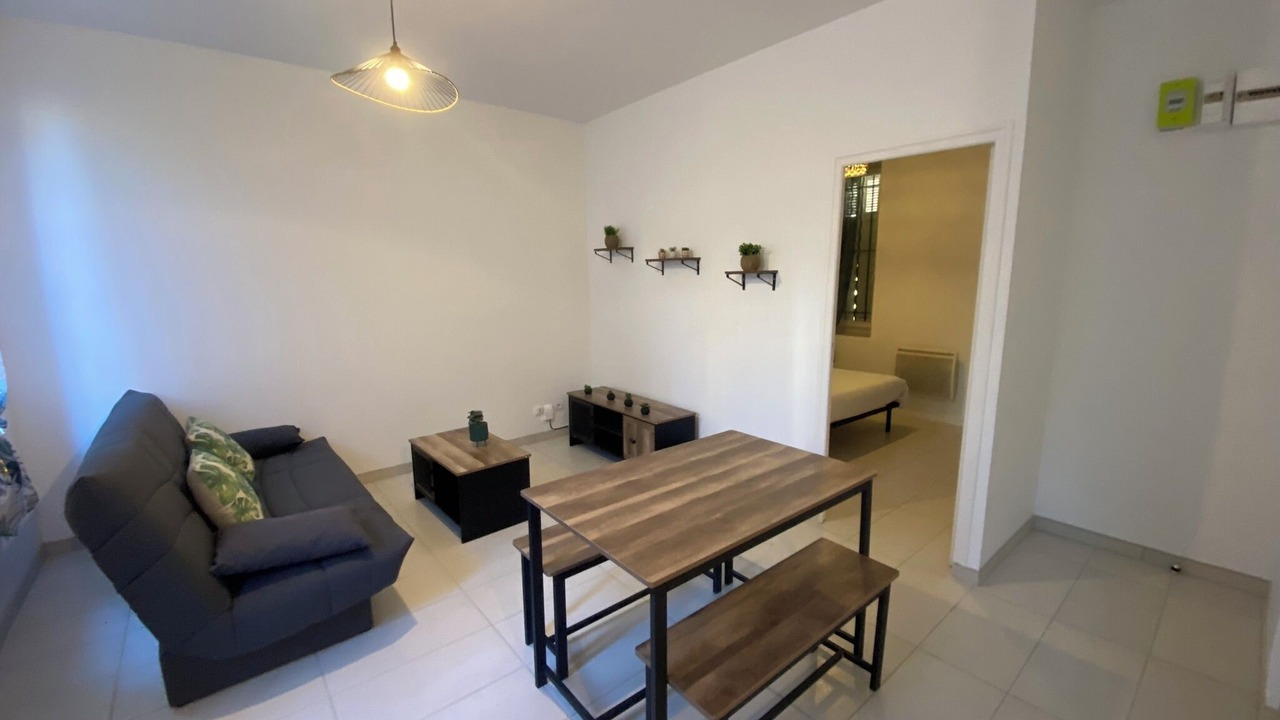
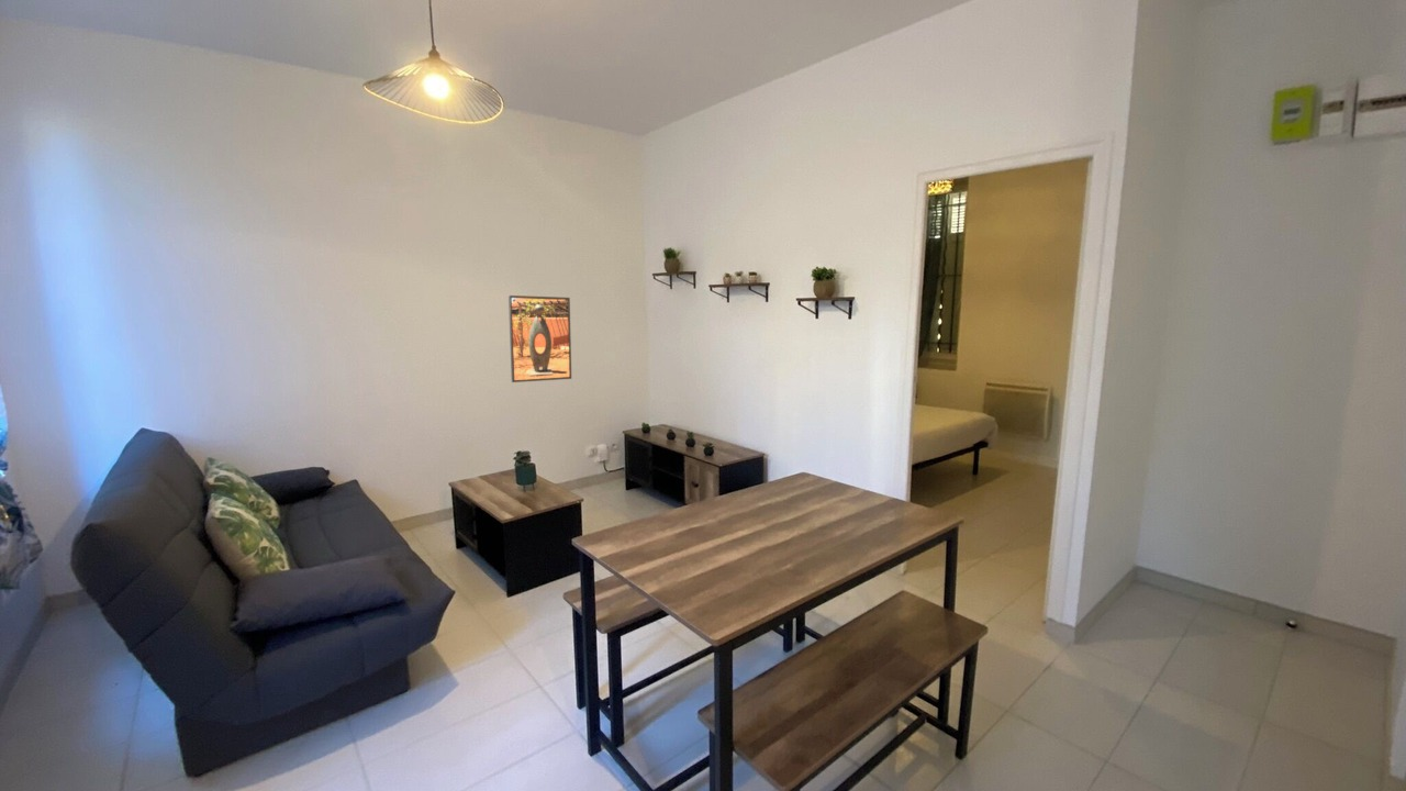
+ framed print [507,294,572,383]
